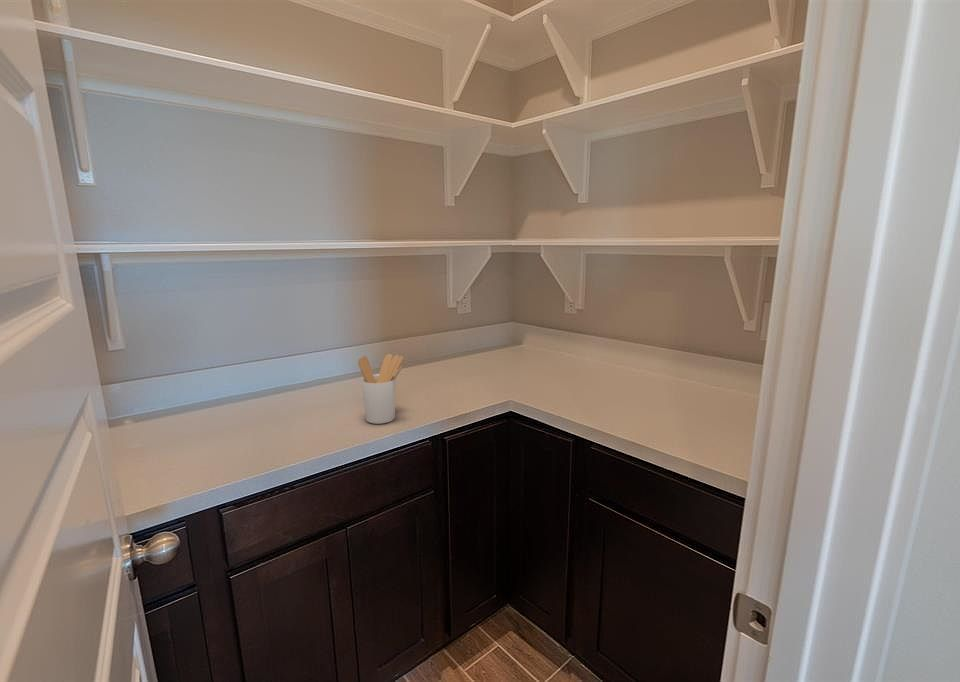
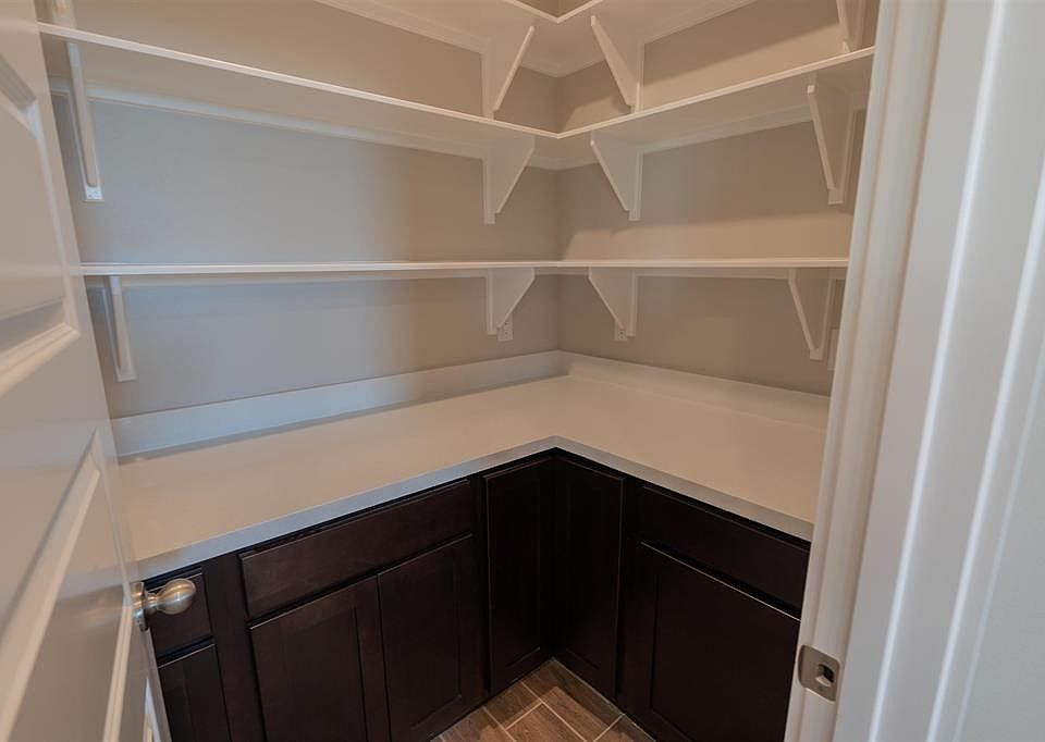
- utensil holder [357,353,404,425]
